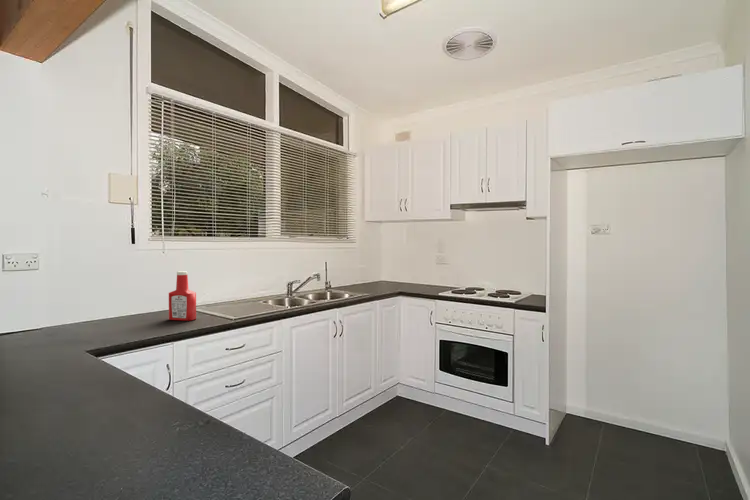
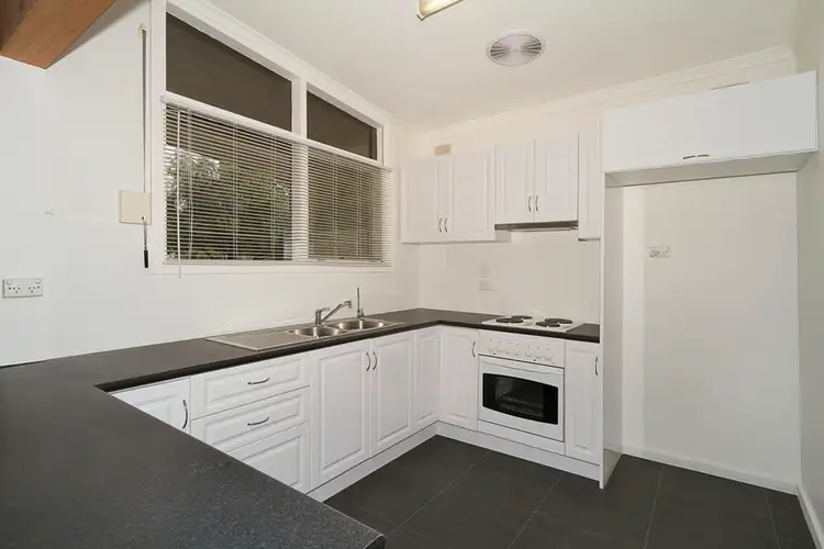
- soap bottle [168,270,197,322]
